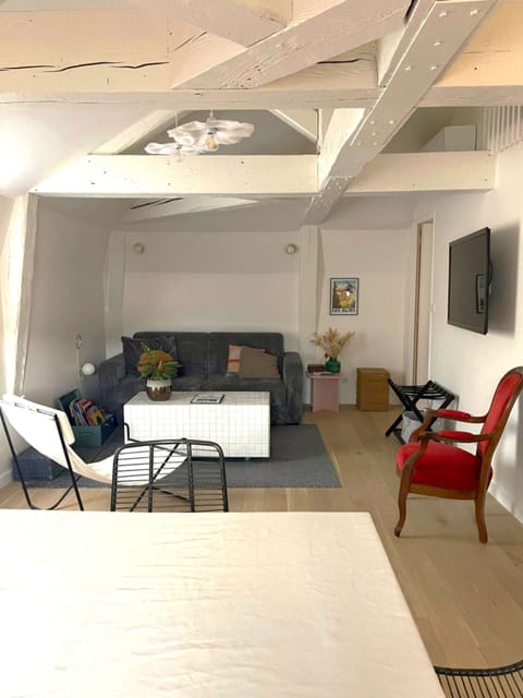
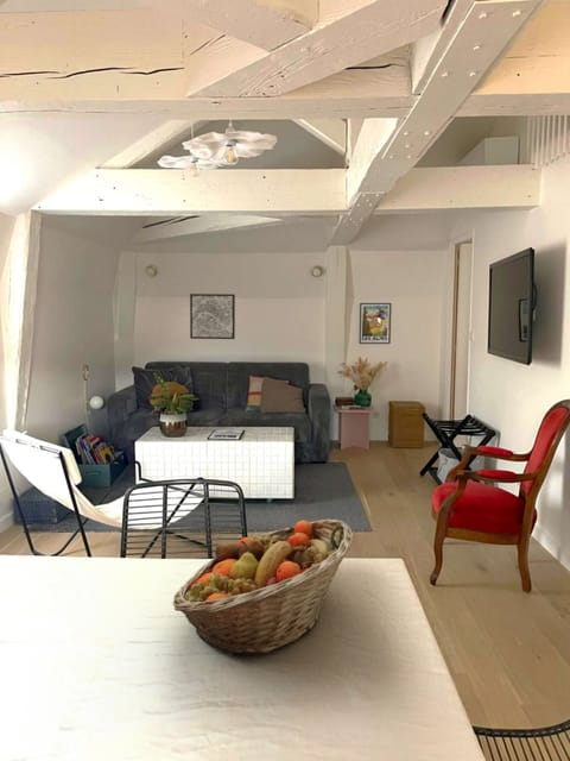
+ wall art [189,293,236,340]
+ fruit basket [172,518,354,658]
